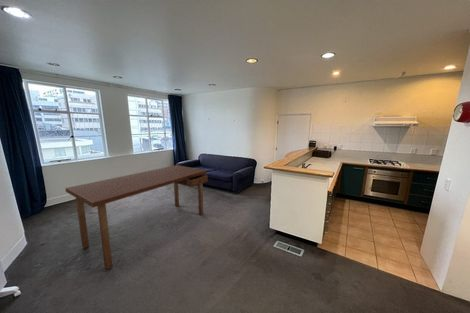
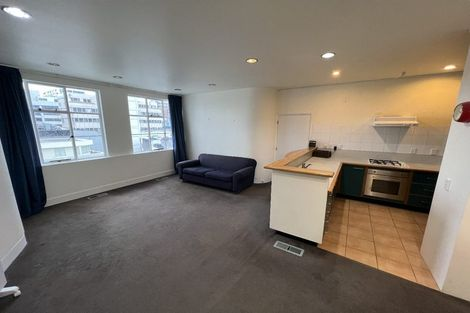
- desk [64,164,209,270]
